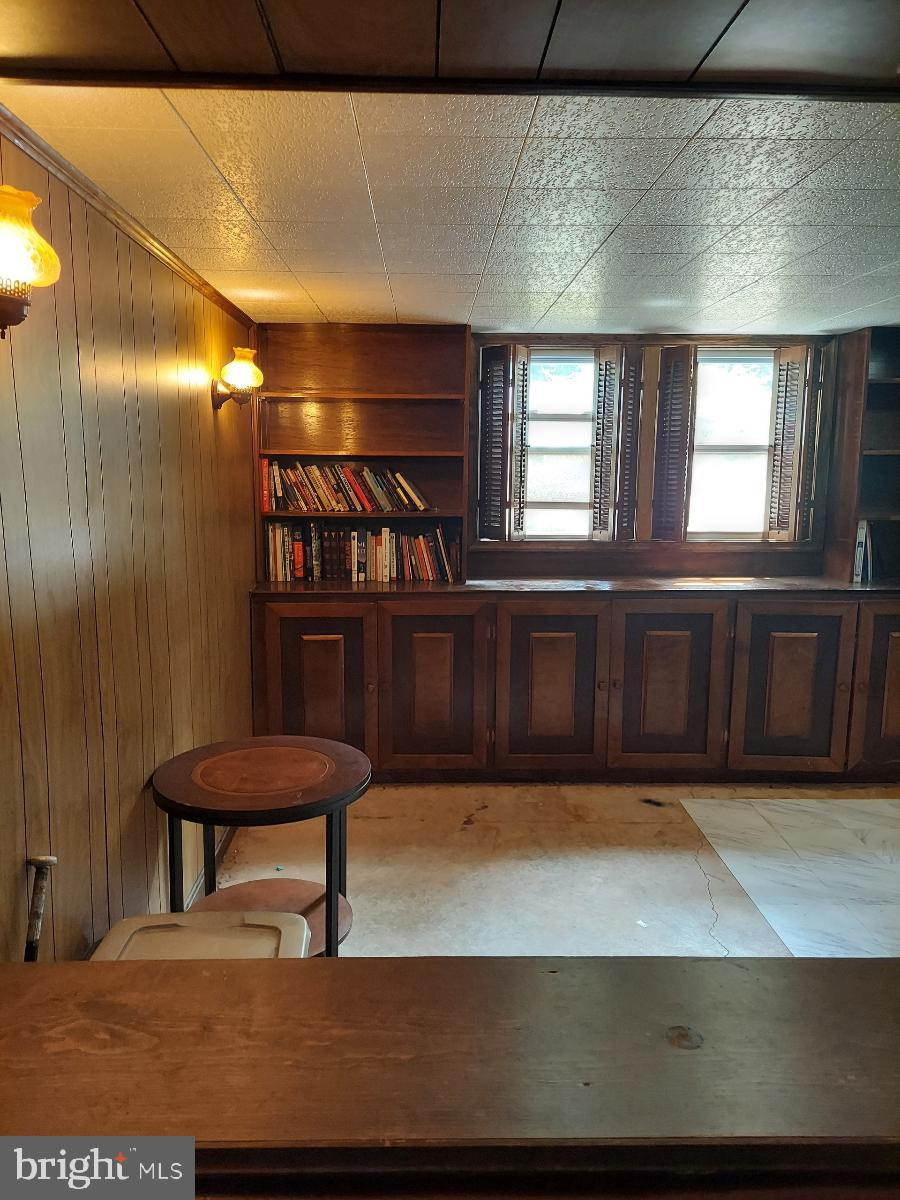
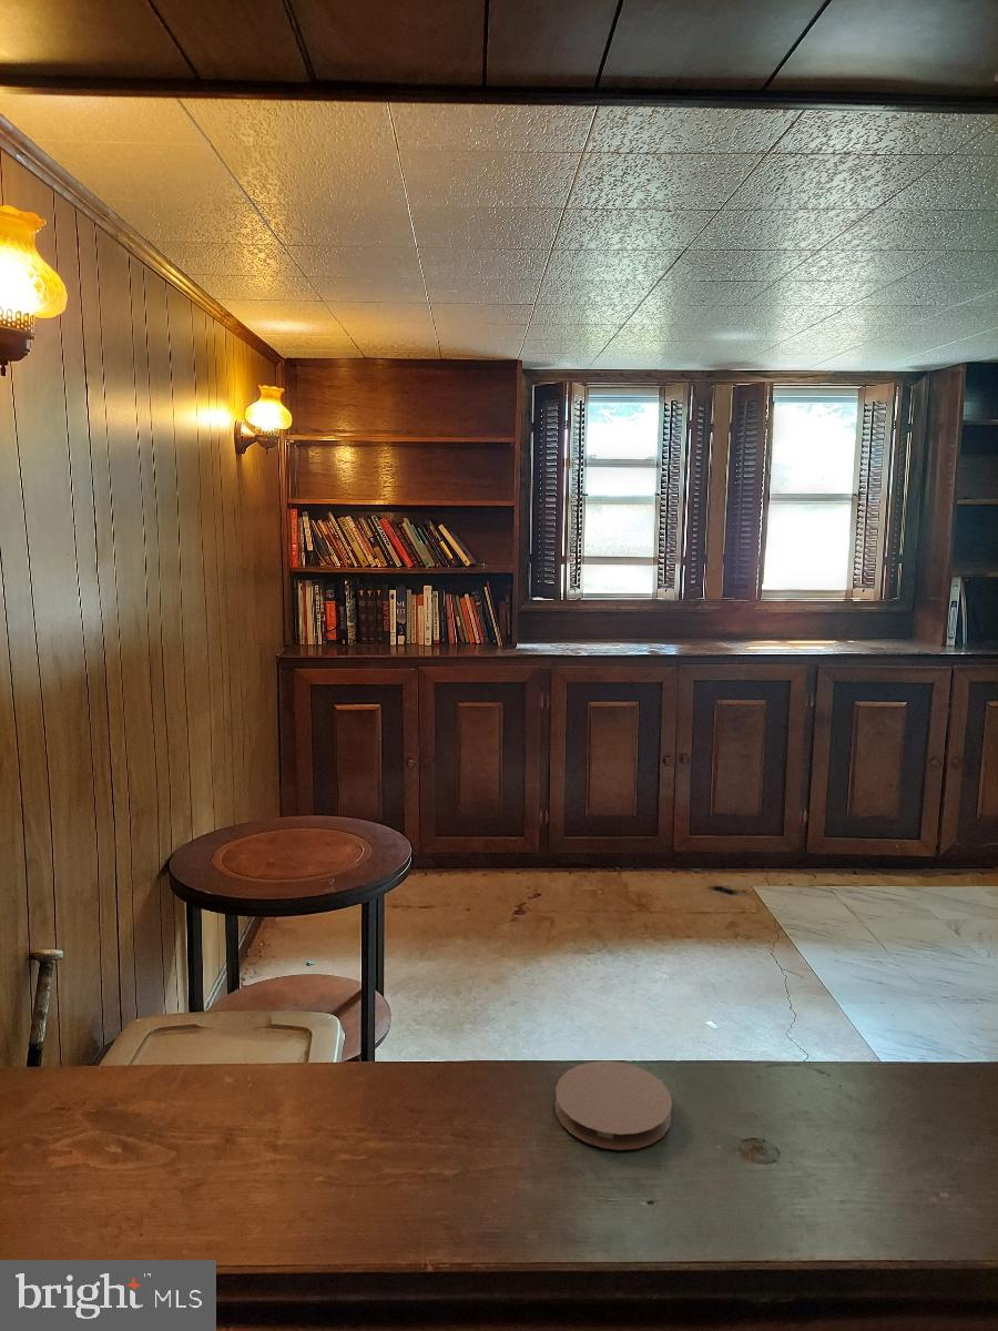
+ coaster [554,1060,673,1151]
